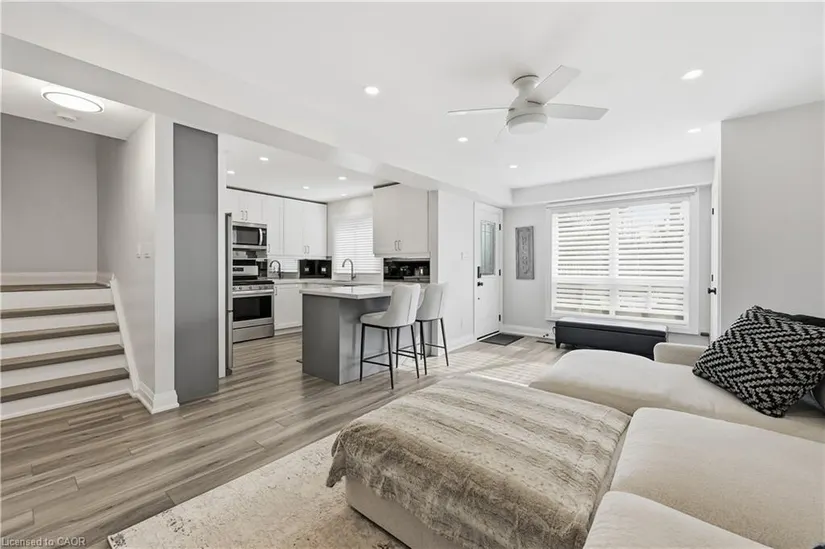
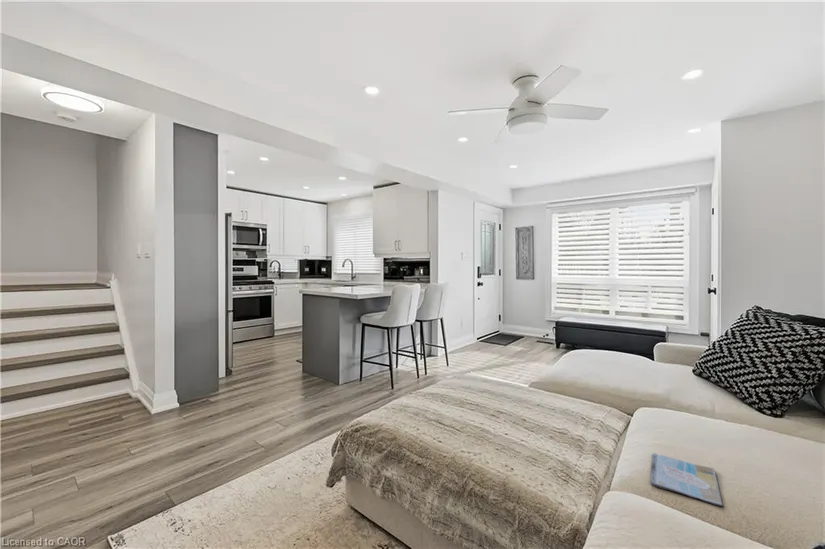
+ book [650,452,724,507]
